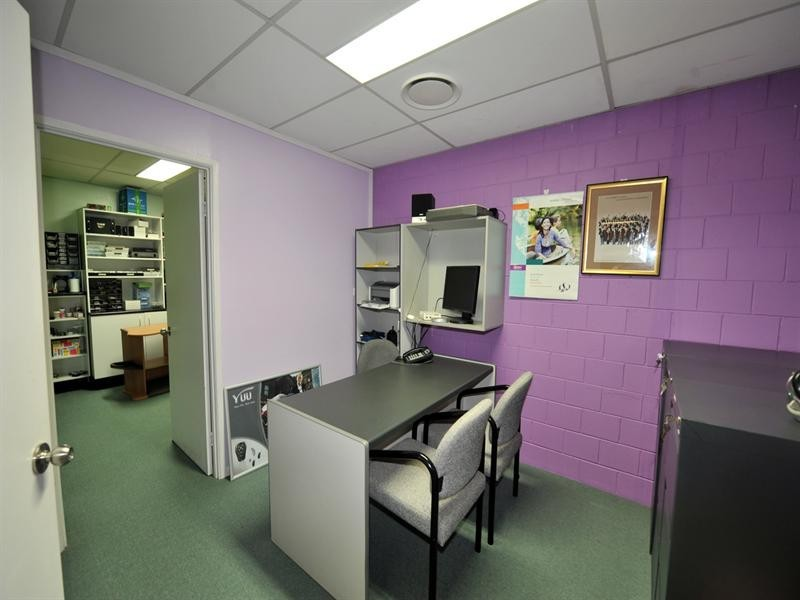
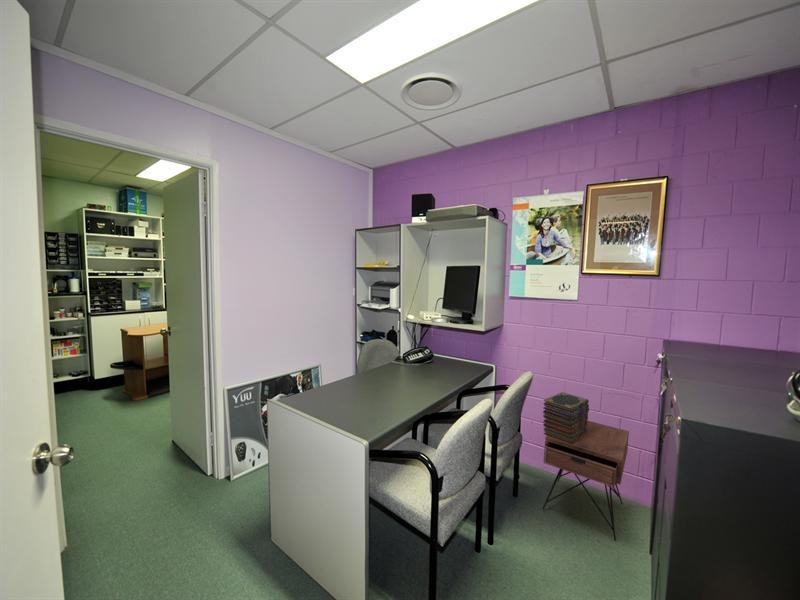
+ nightstand [542,420,630,541]
+ book stack [542,391,590,444]
